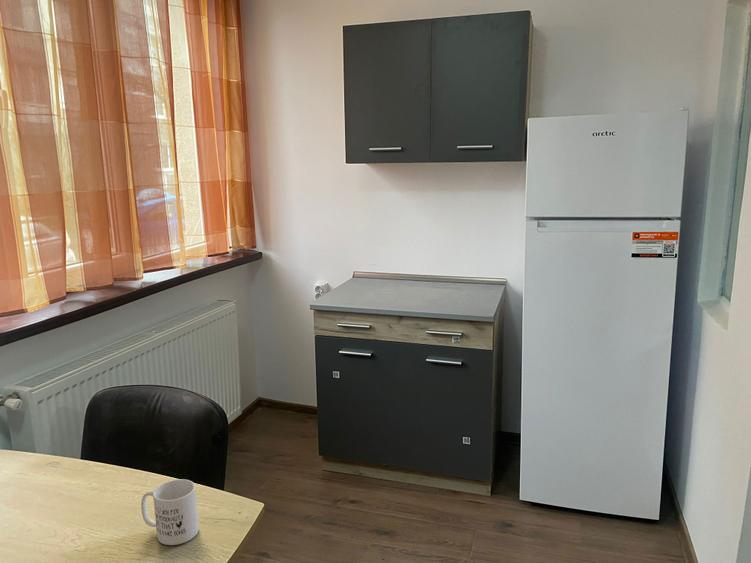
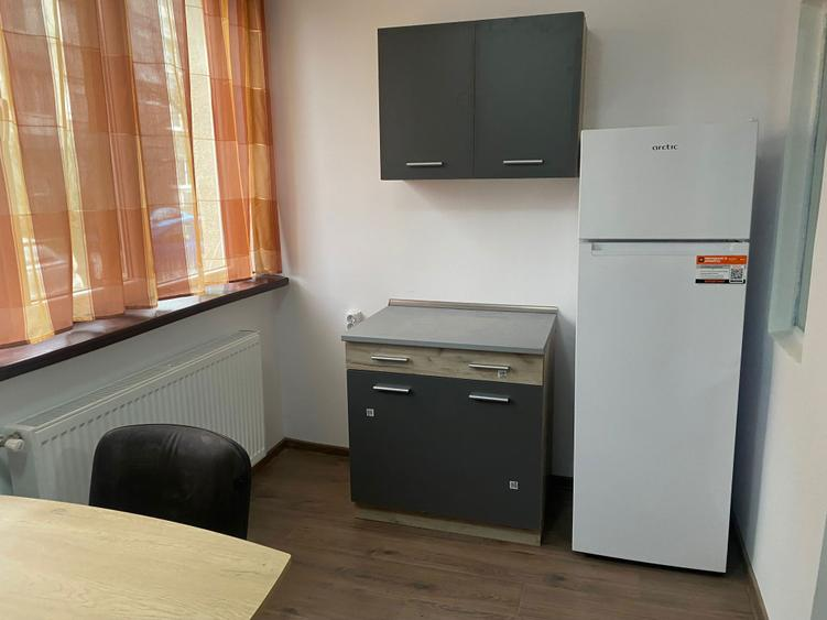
- mug [140,478,200,546]
